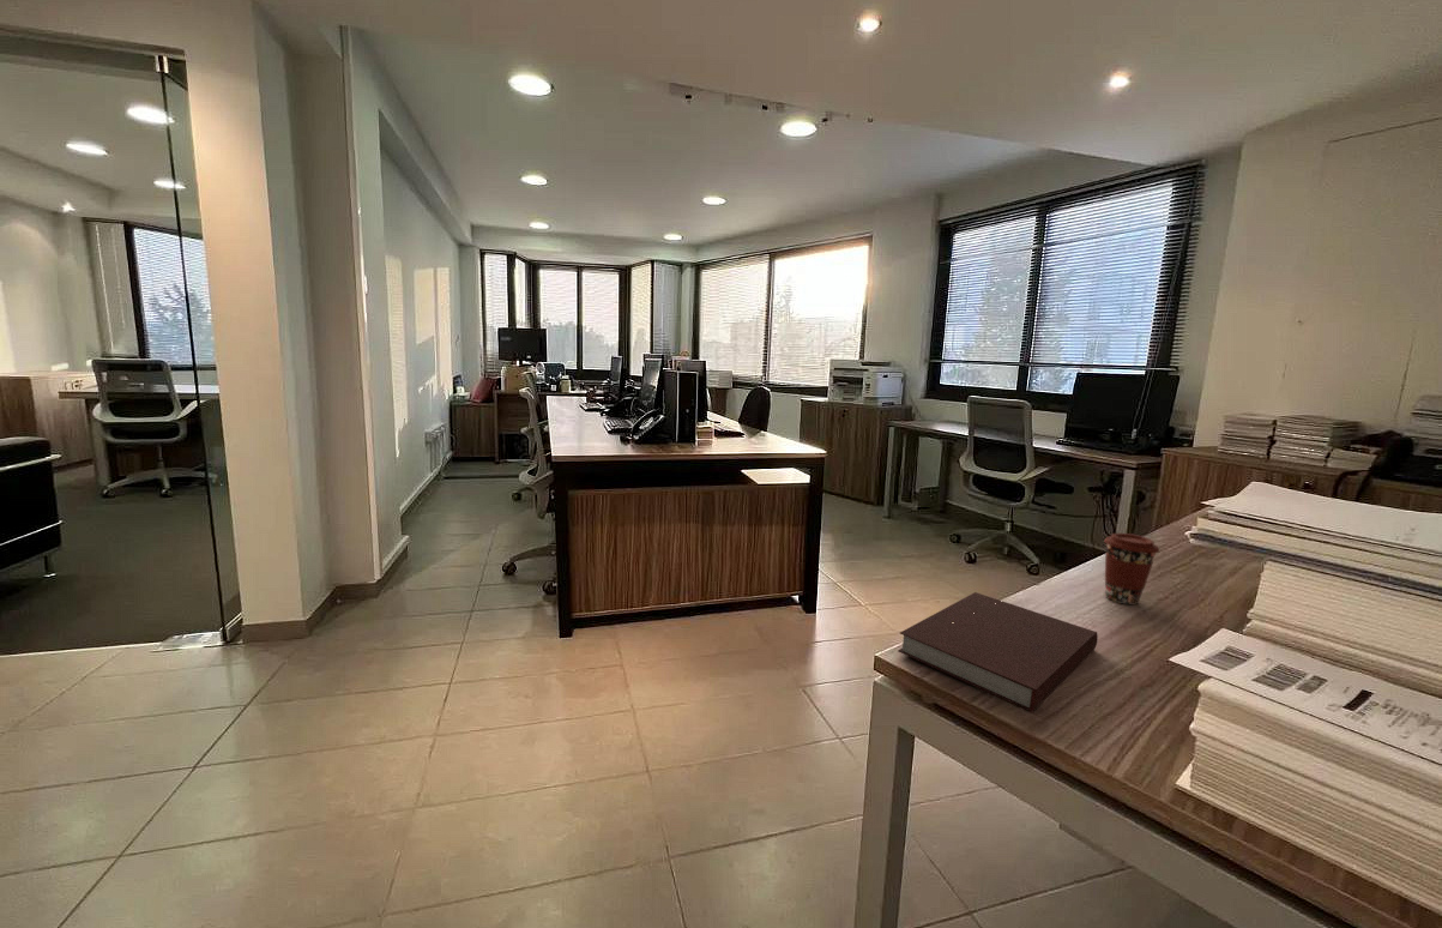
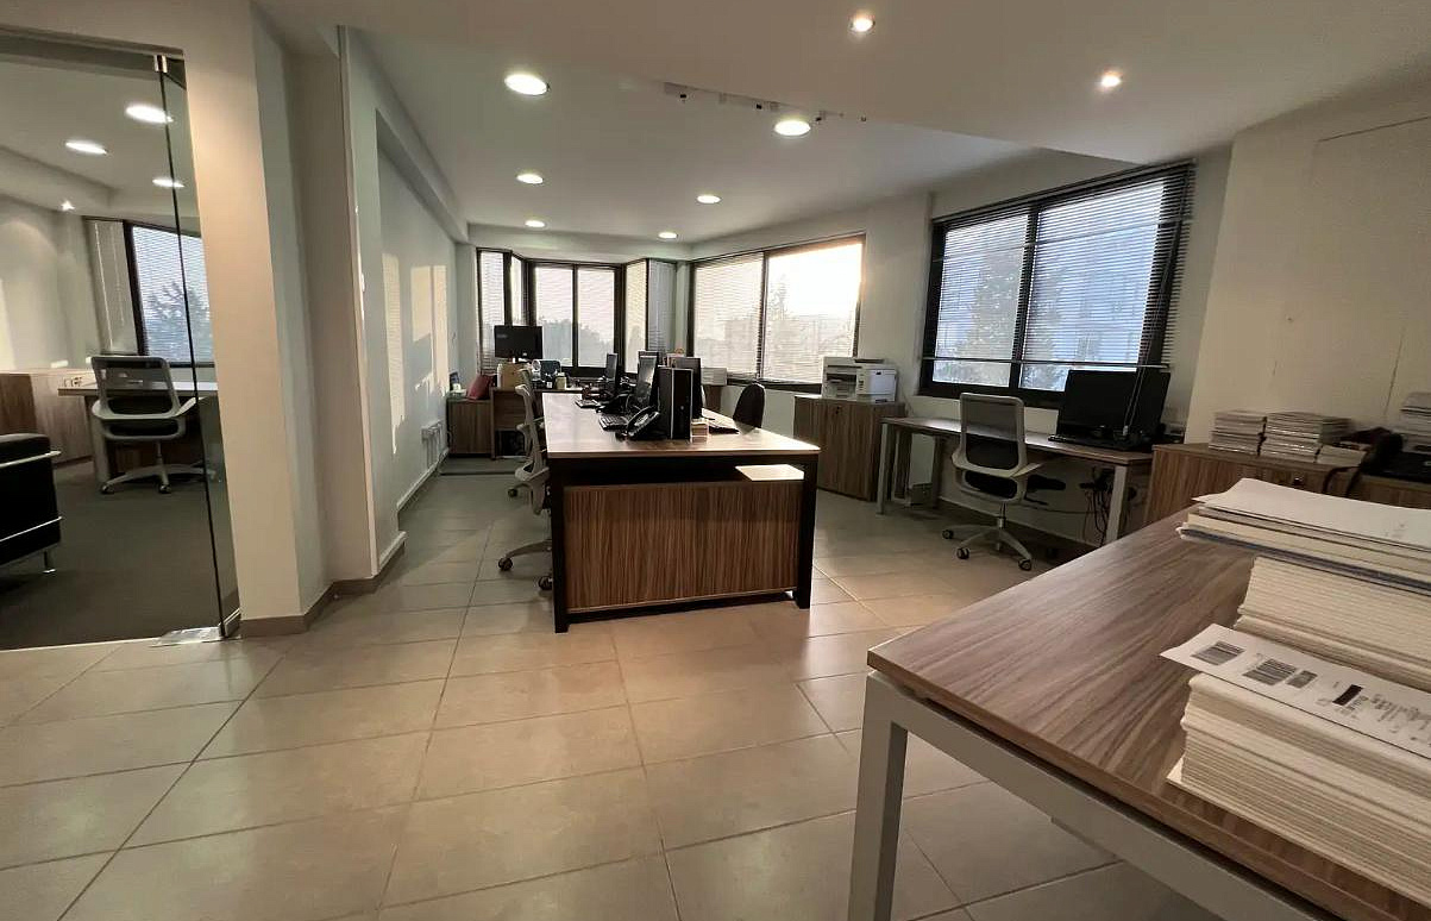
- coffee cup [1103,532,1160,605]
- notebook [897,591,1099,713]
